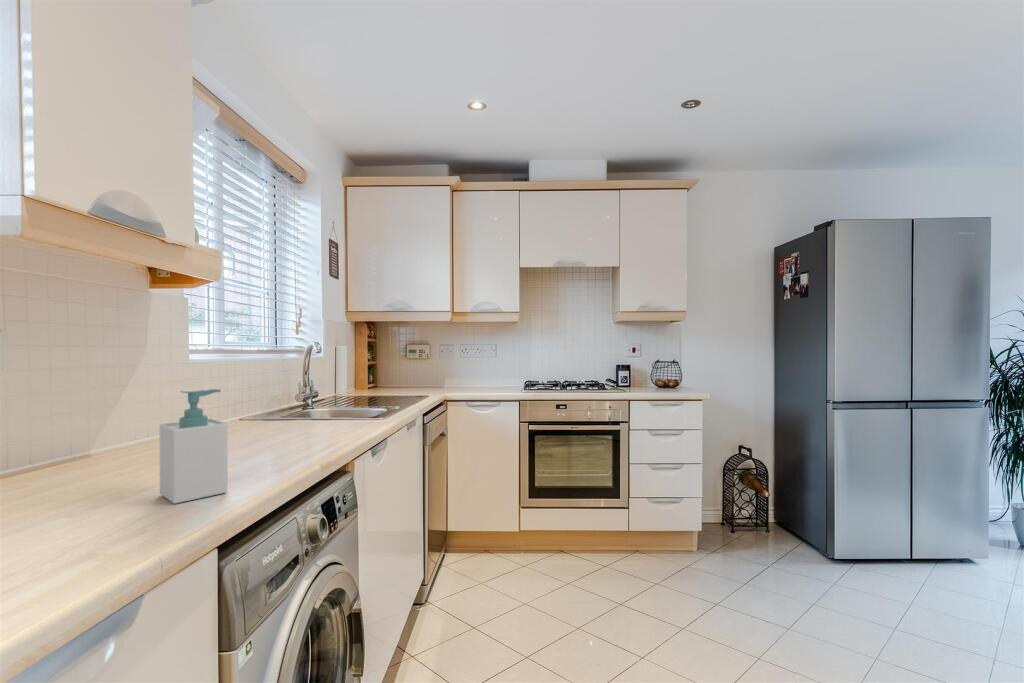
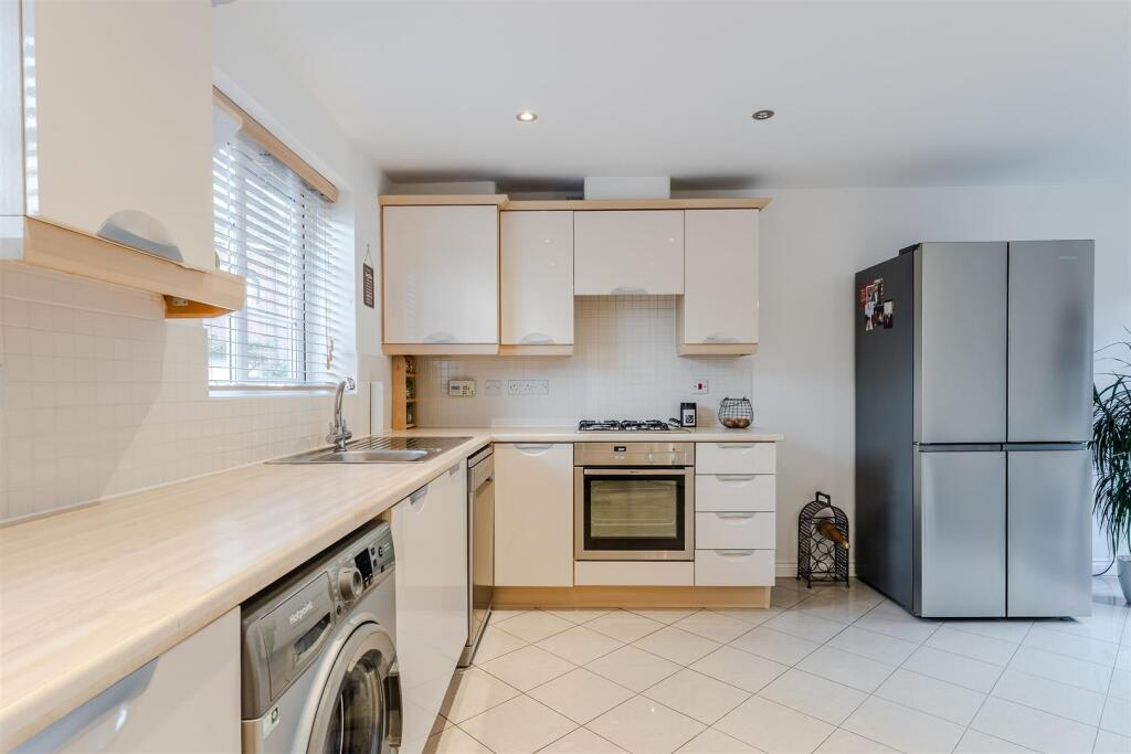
- soap bottle [159,388,229,505]
